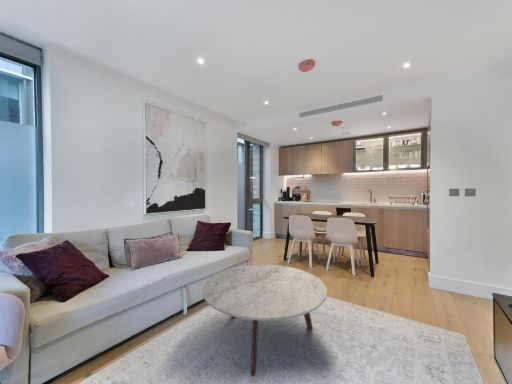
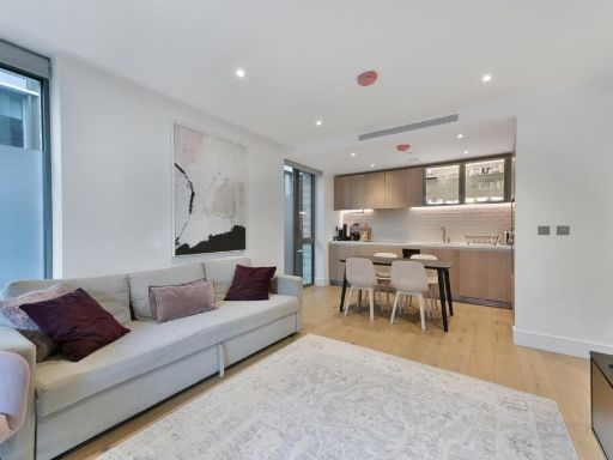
- coffee table [201,264,328,377]
